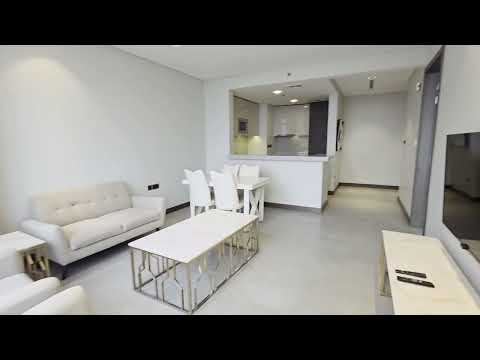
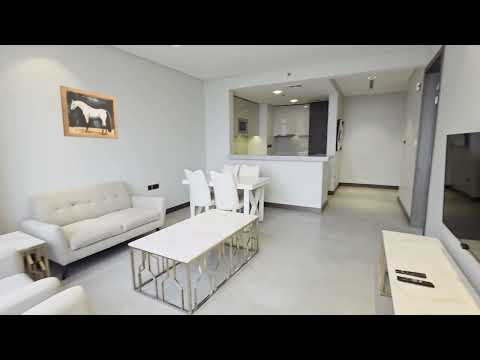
+ wall art [59,85,119,140]
